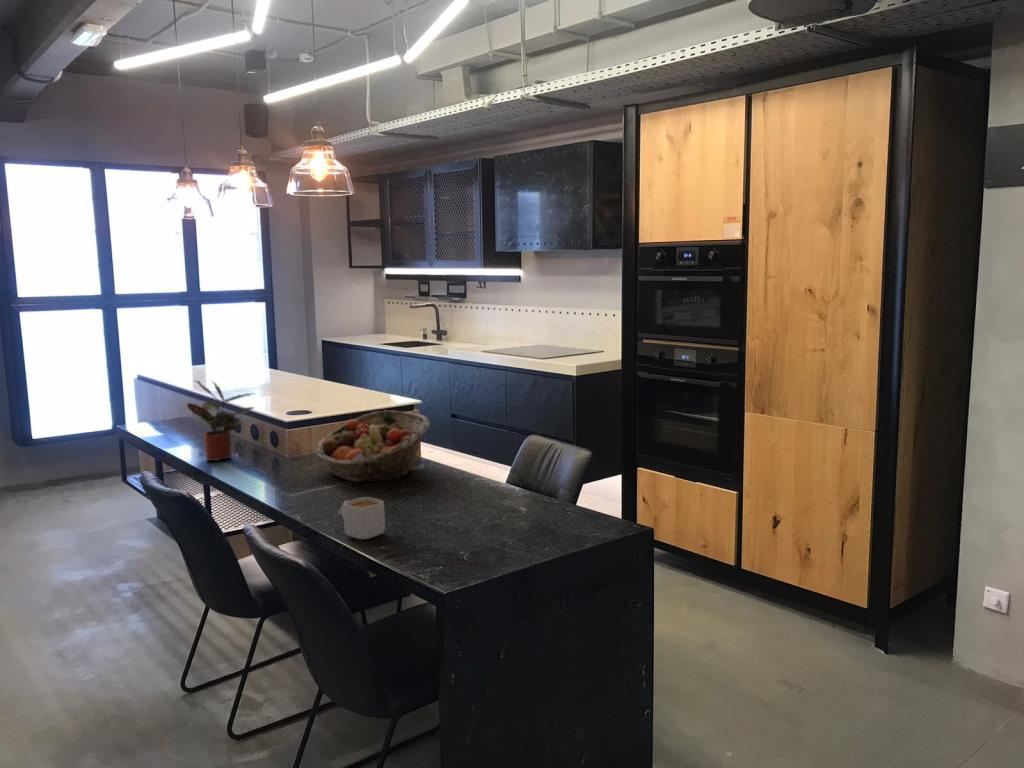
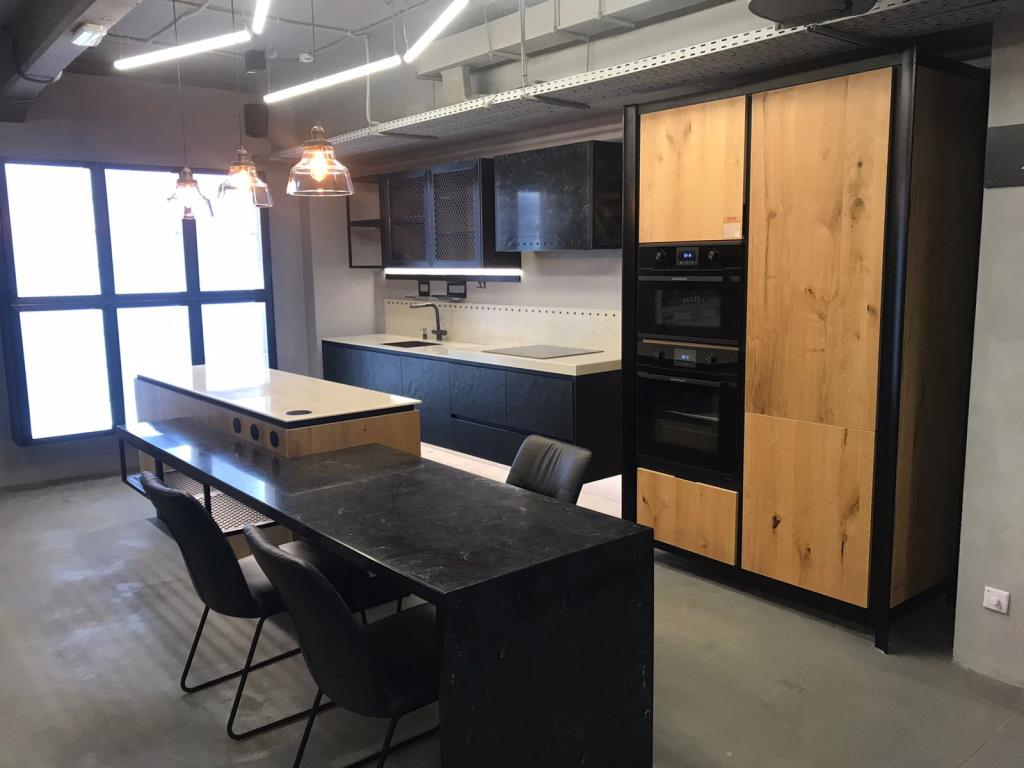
- mug [340,496,386,540]
- fruit basket [315,409,431,483]
- potted plant [186,379,255,462]
